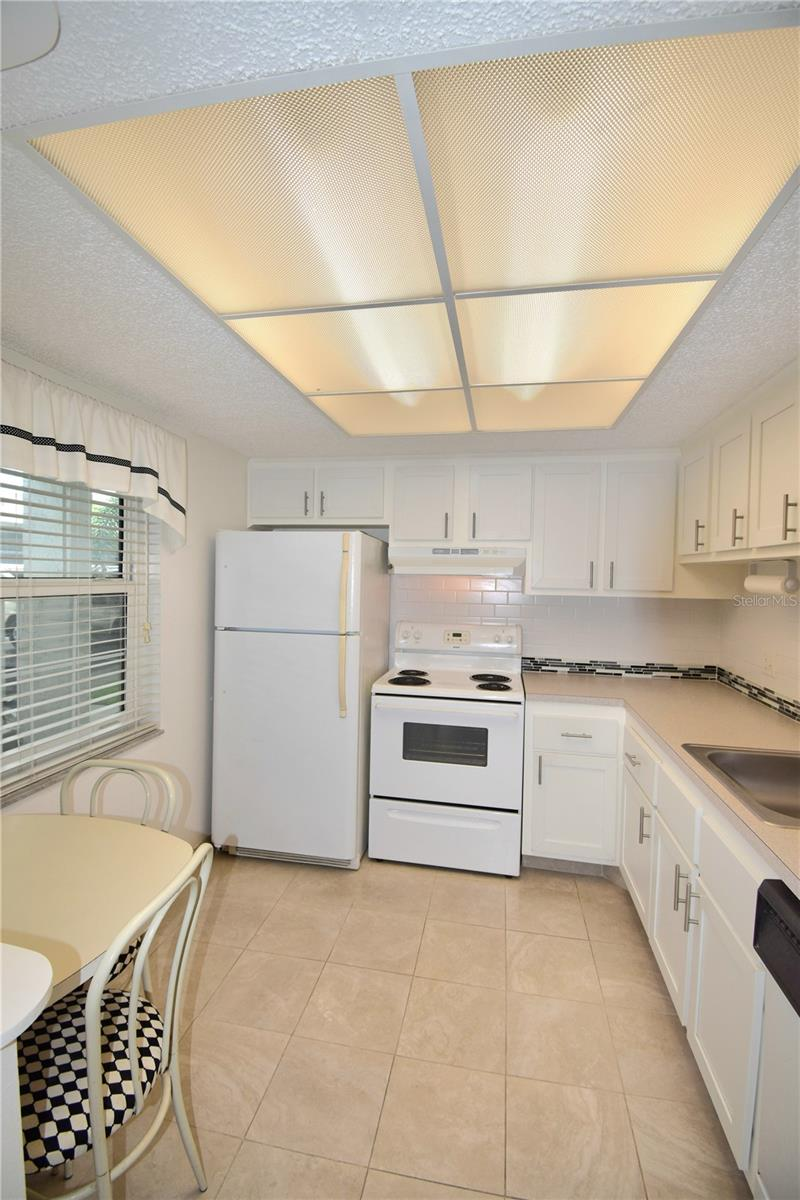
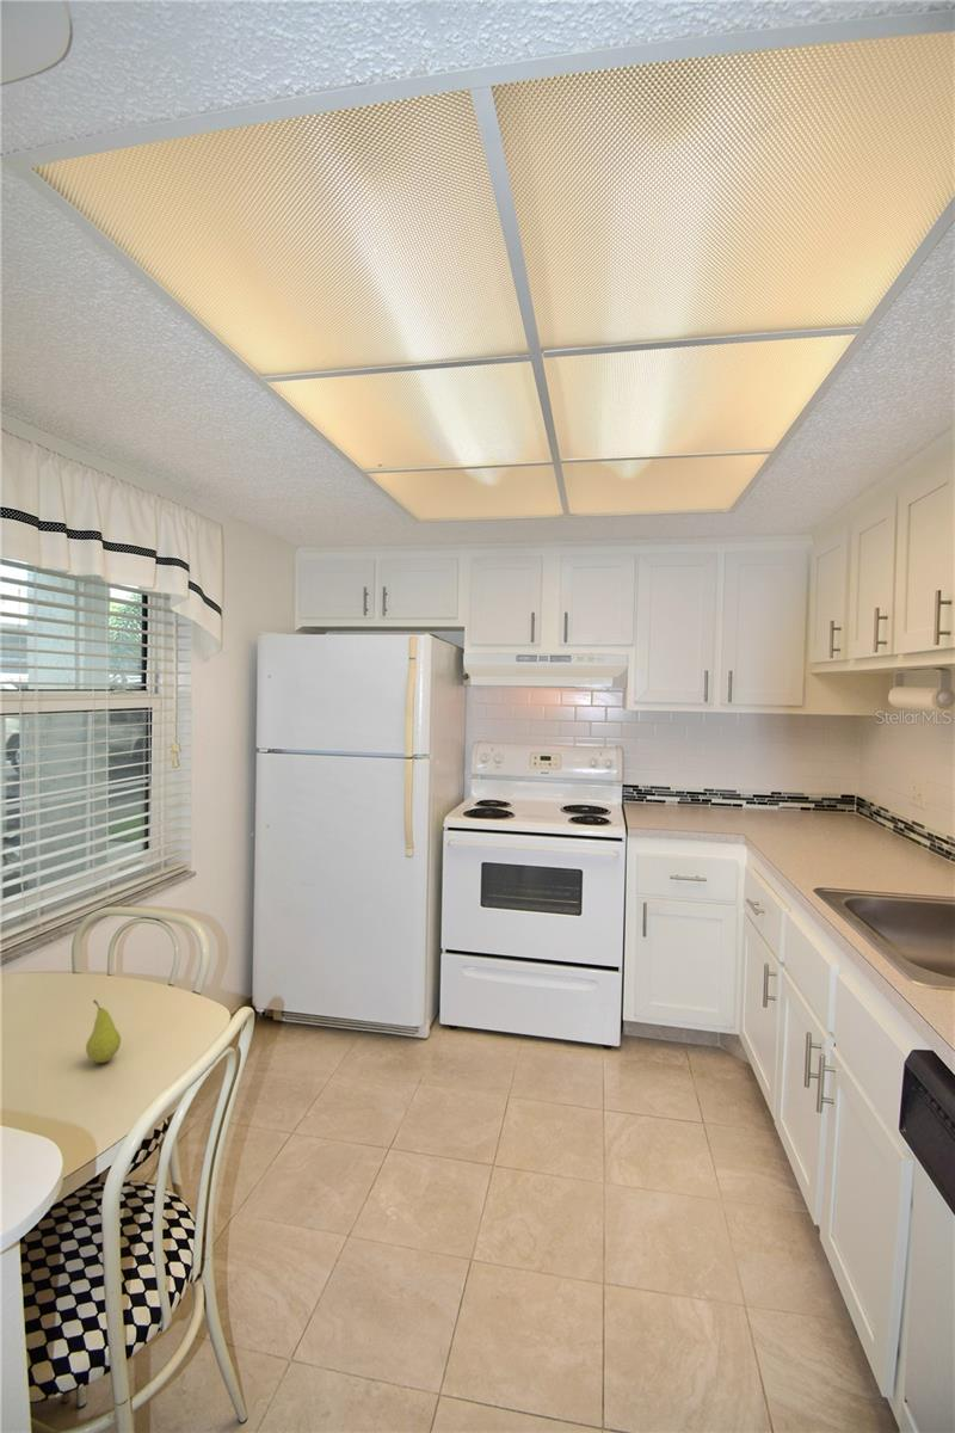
+ fruit [85,998,122,1064]
